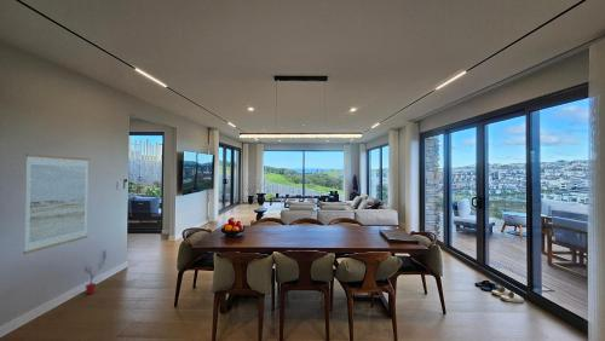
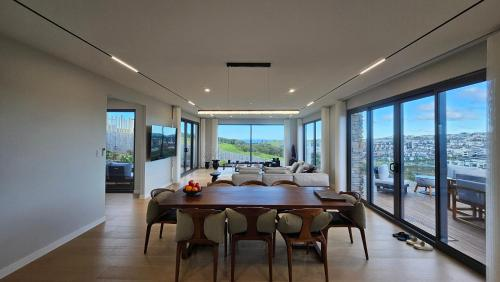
- potted tree [82,249,106,295]
- wall art [22,152,91,255]
